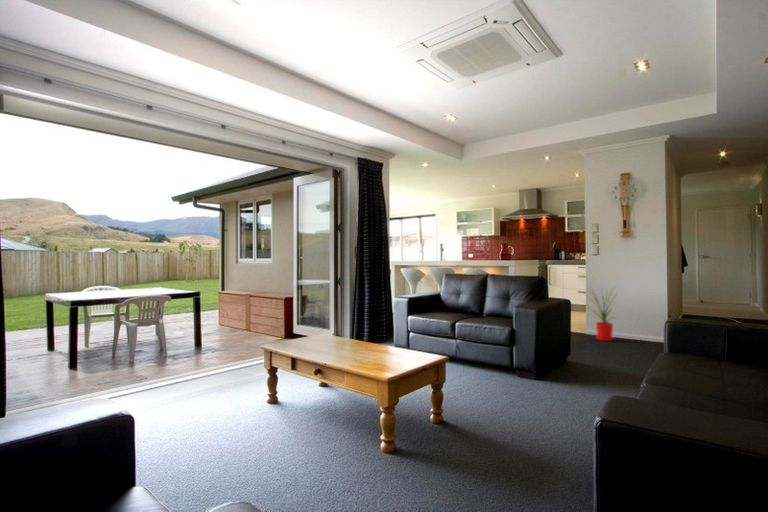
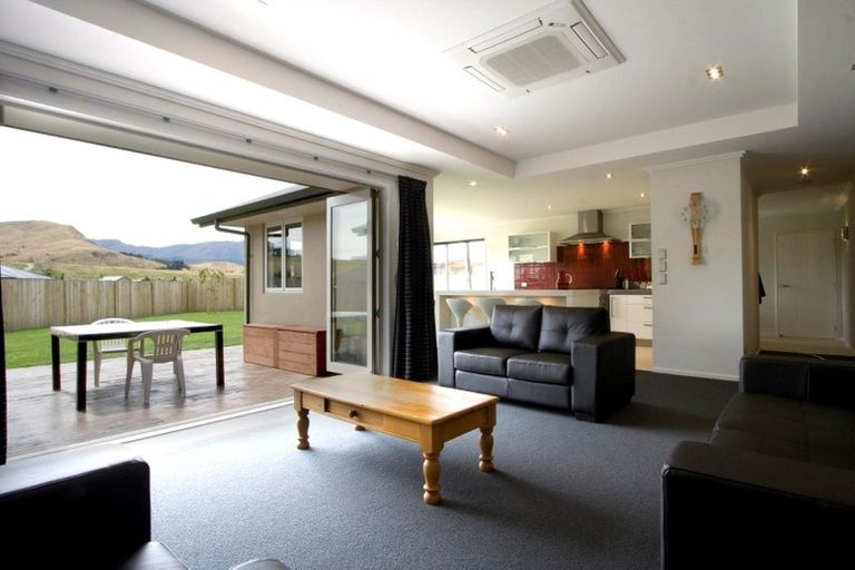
- house plant [582,285,629,342]
